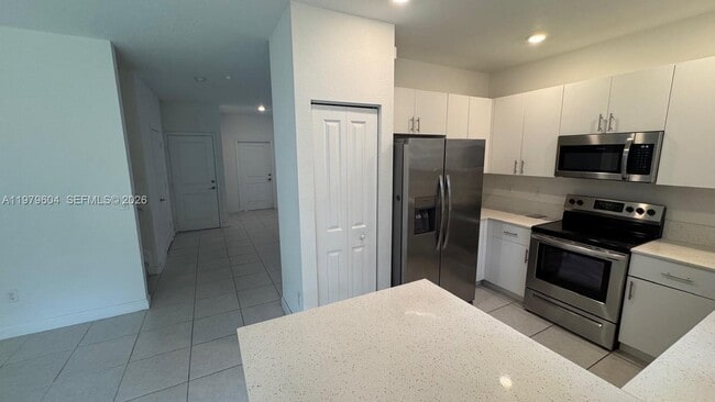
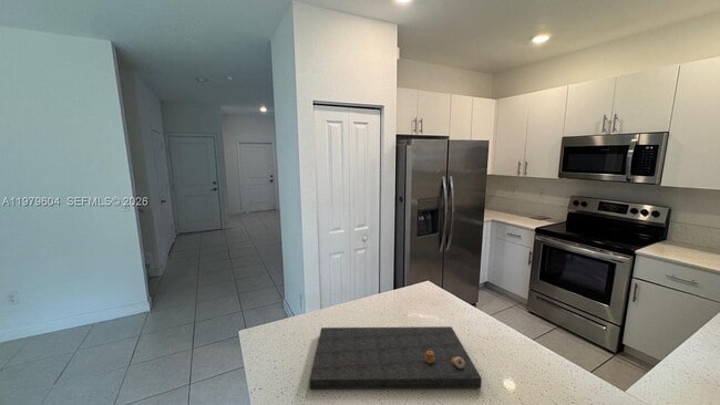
+ cutting board [309,325,483,391]
